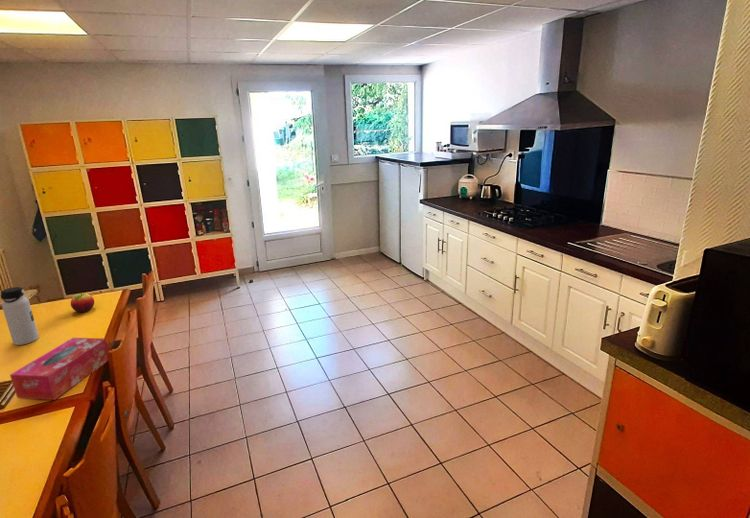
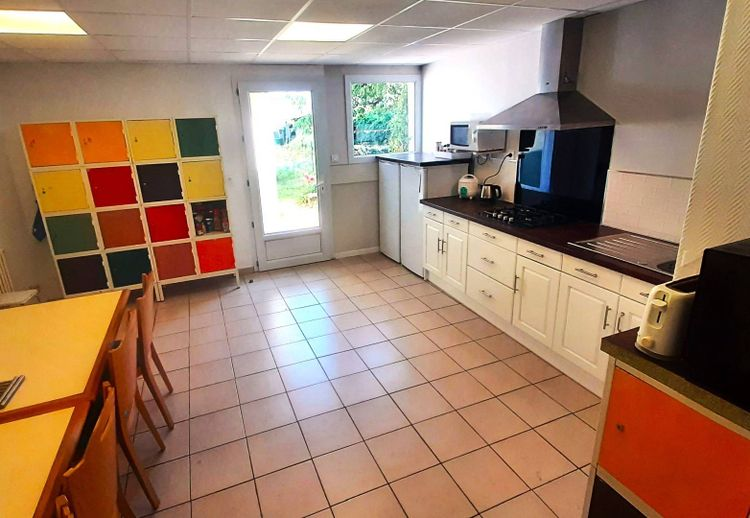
- water bottle [0,286,40,346]
- fruit [70,292,95,313]
- tissue box [9,337,109,401]
